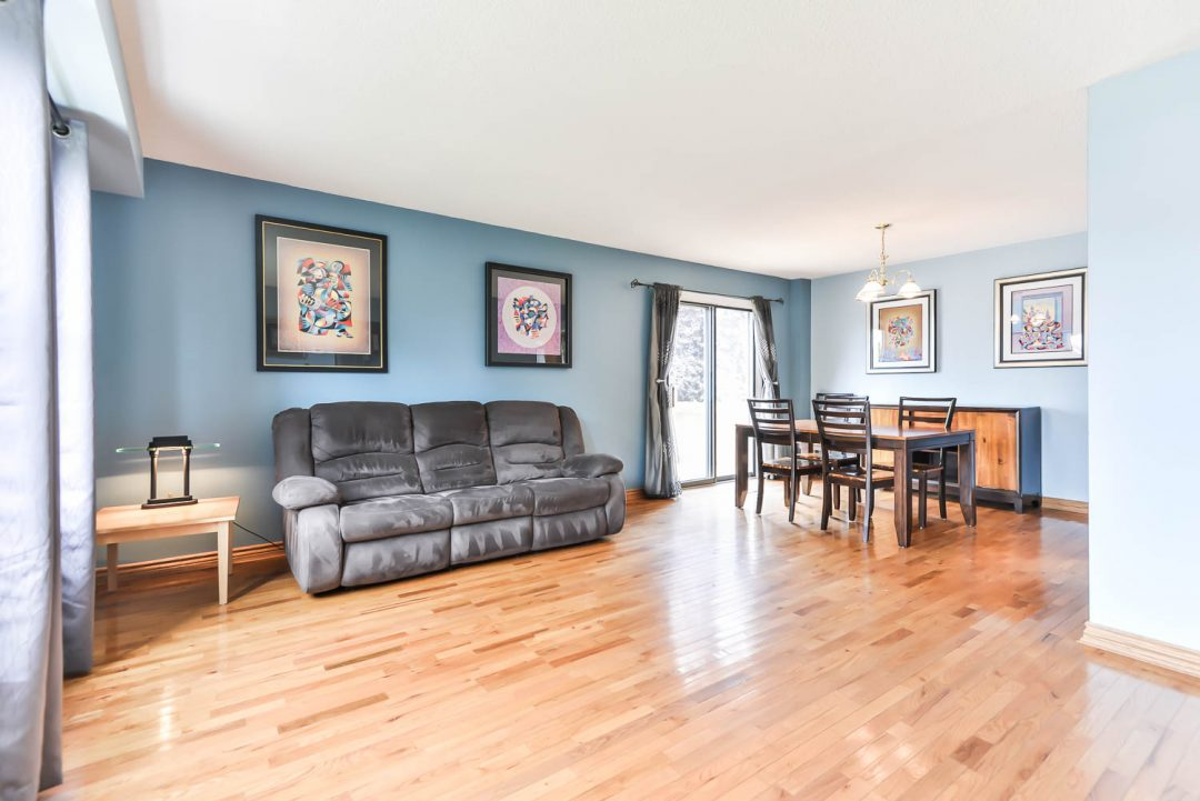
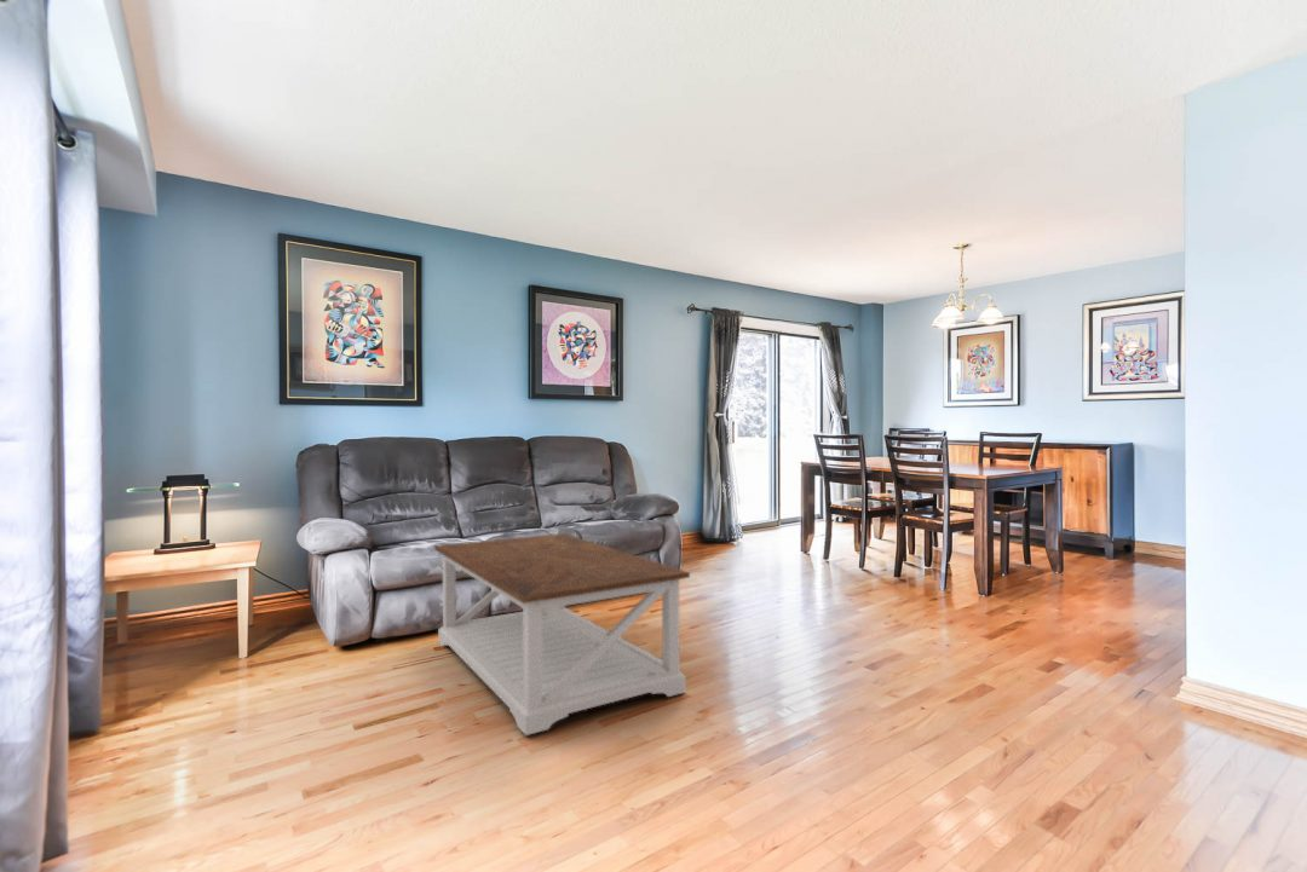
+ coffee table [433,532,691,737]
